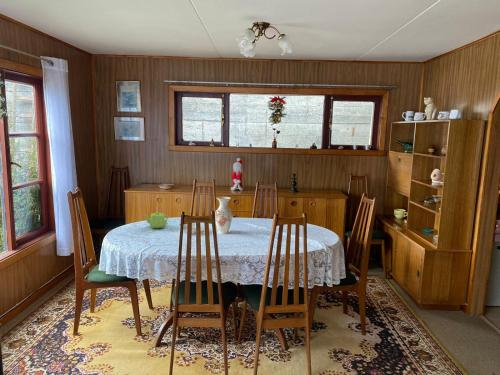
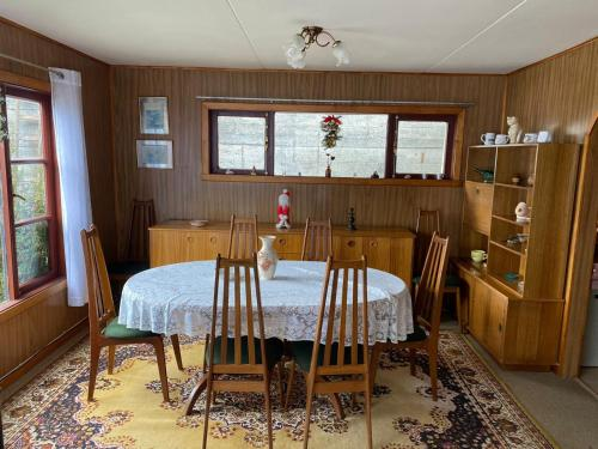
- teapot [142,211,169,229]
